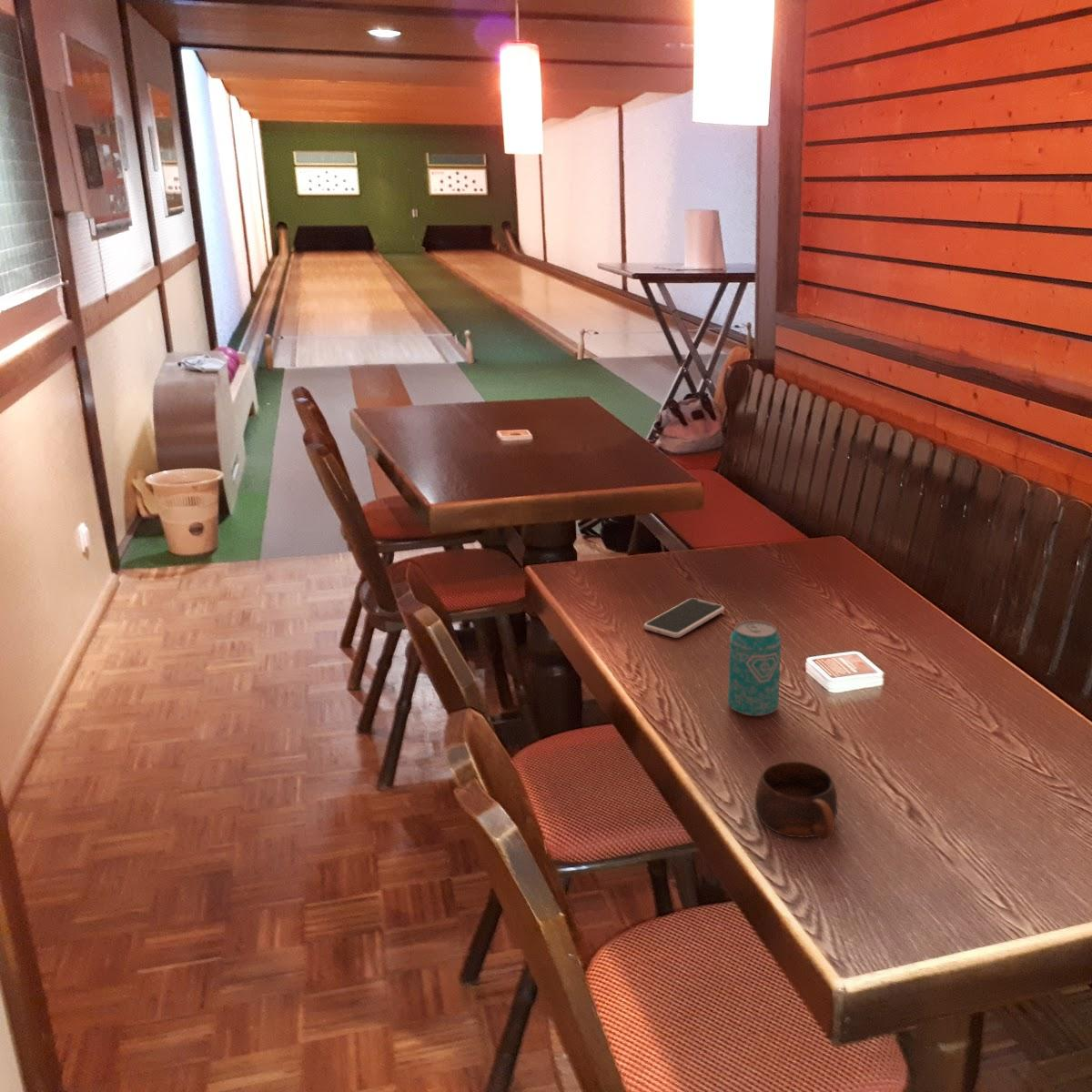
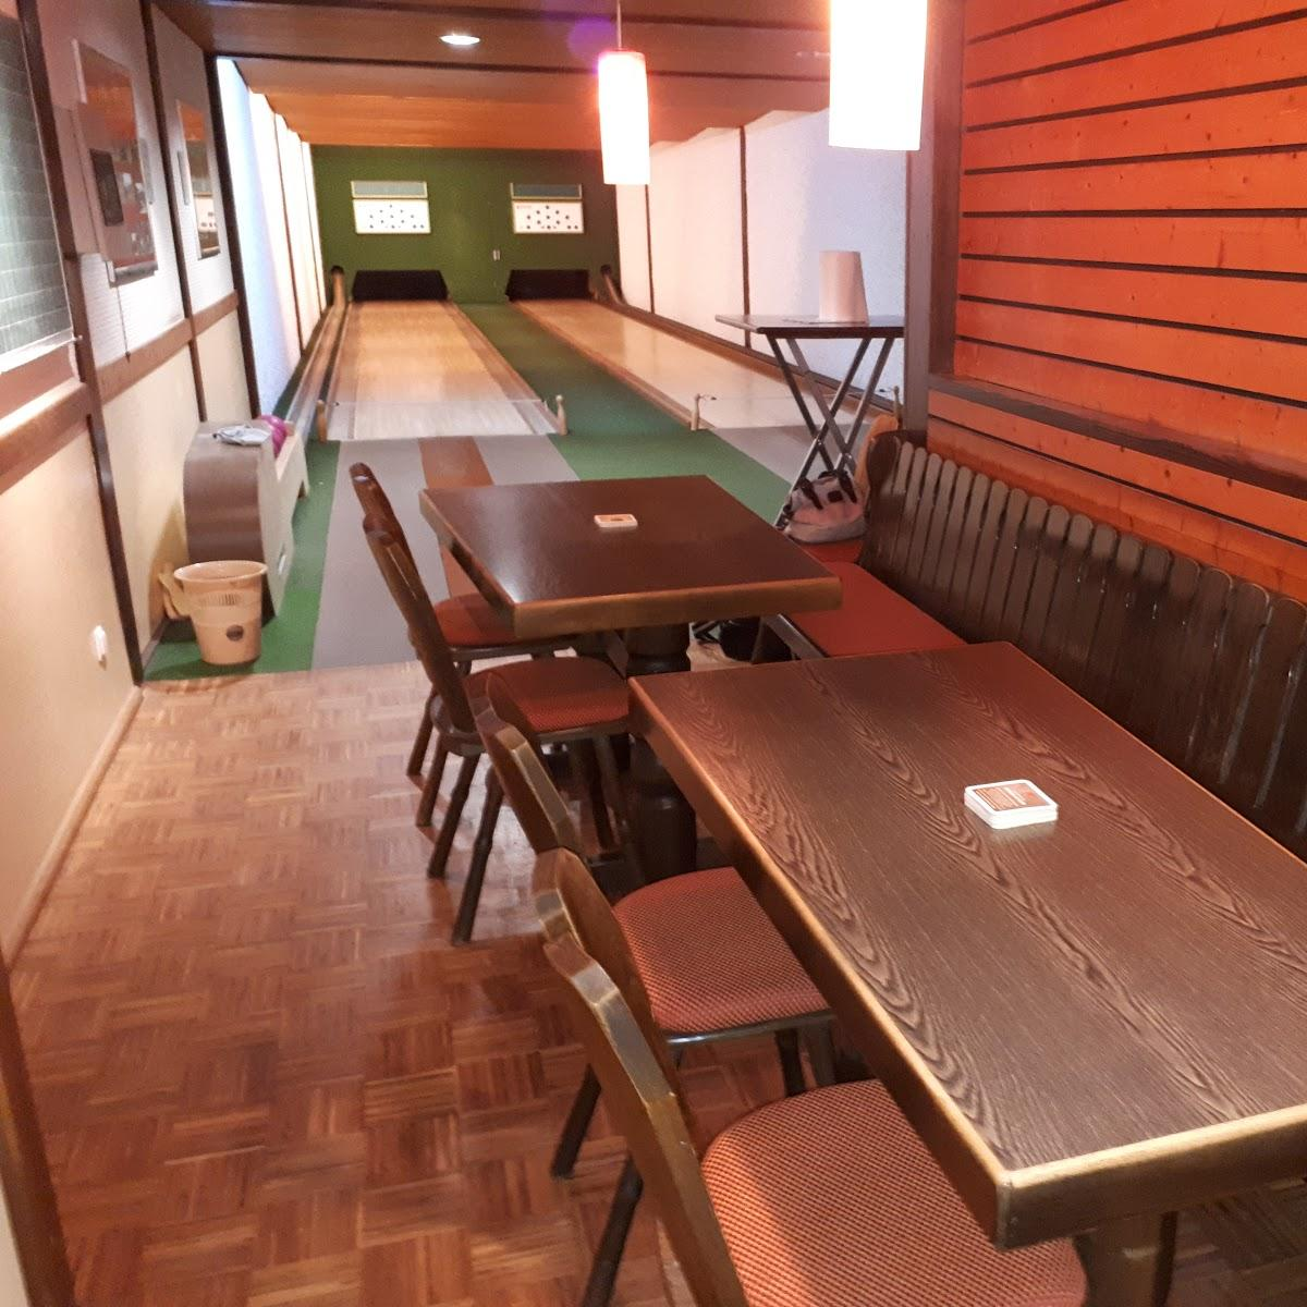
- cup [754,760,838,842]
- beverage can [727,620,782,717]
- smartphone [643,598,725,639]
